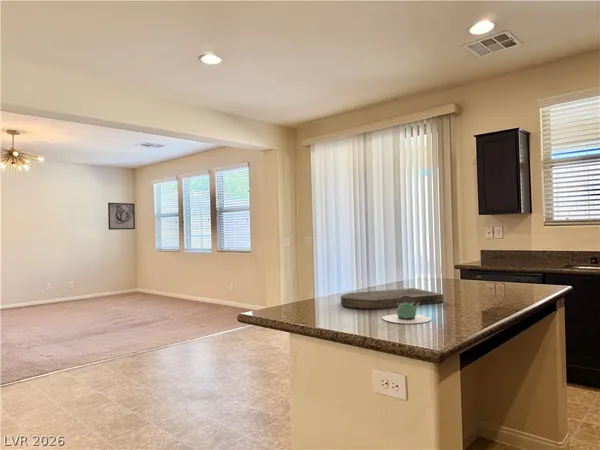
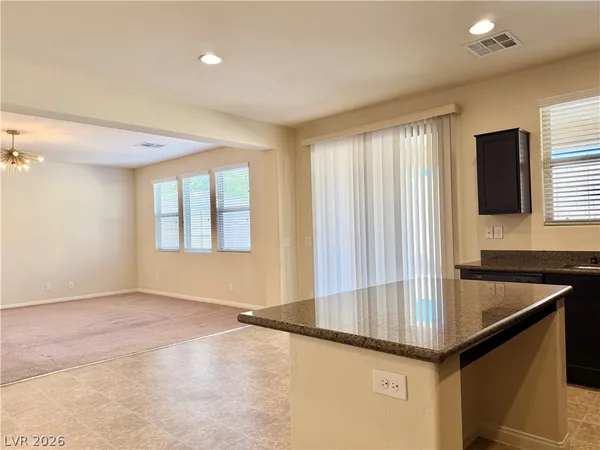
- teapot [382,296,432,324]
- wall art [107,202,136,231]
- cutting board [340,287,444,310]
